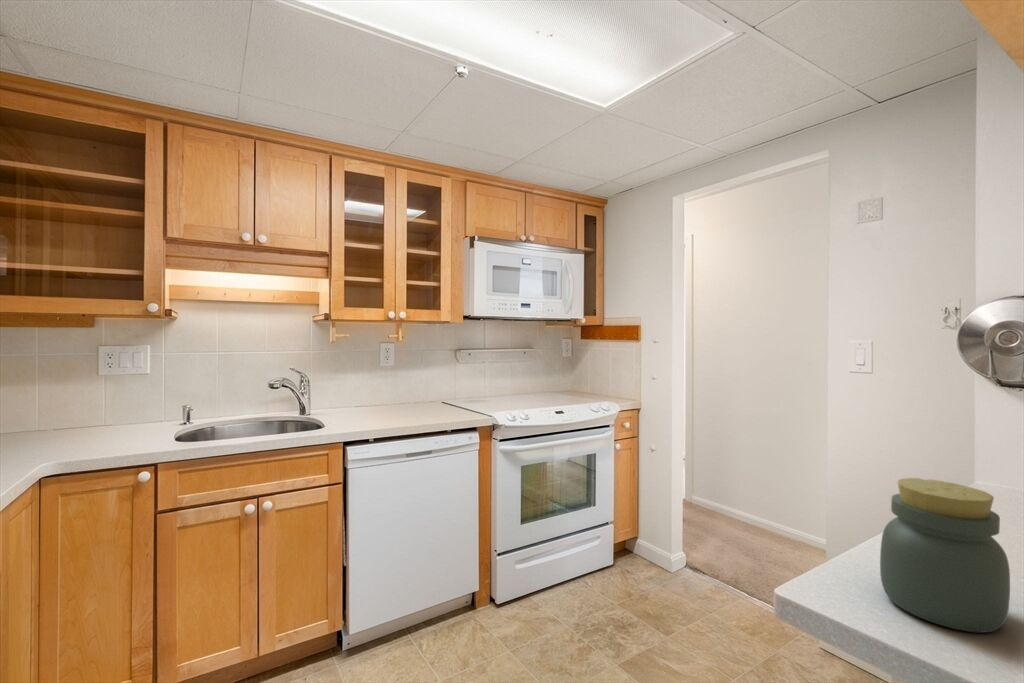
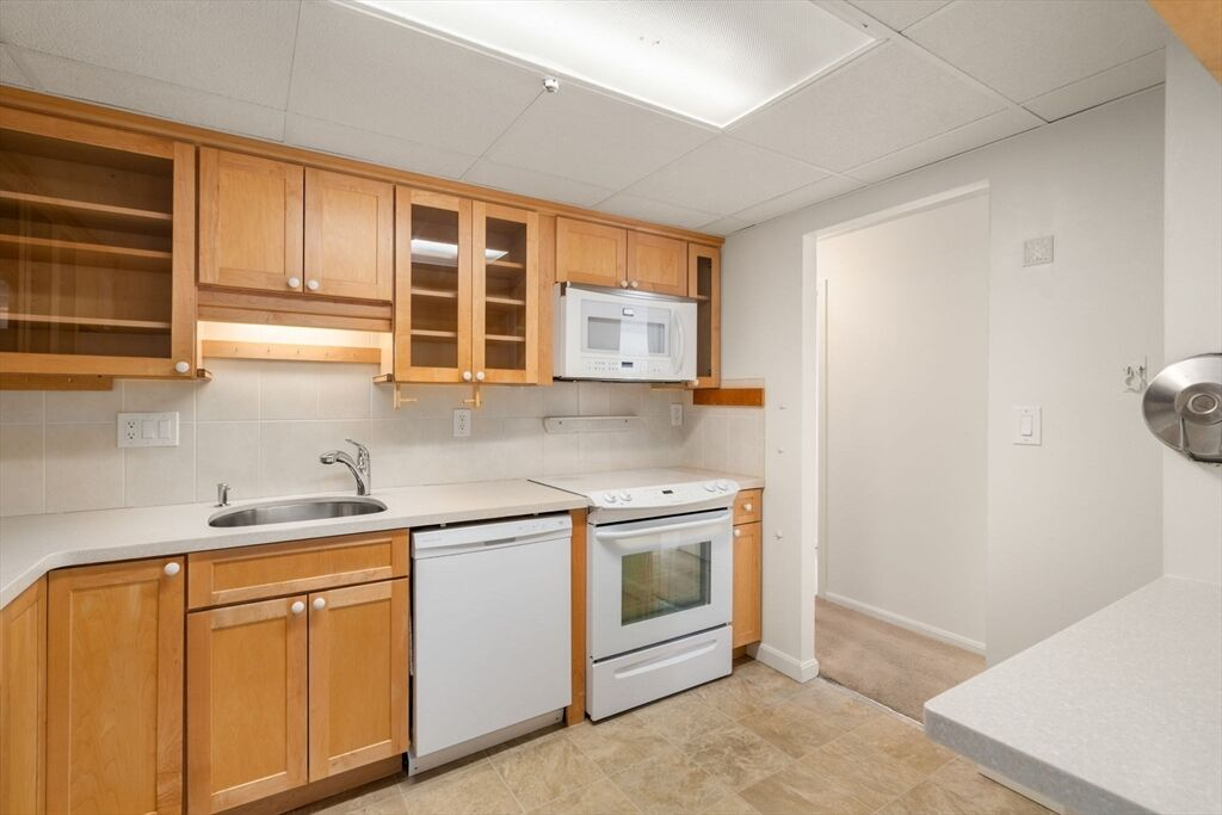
- jar [879,477,1011,634]
